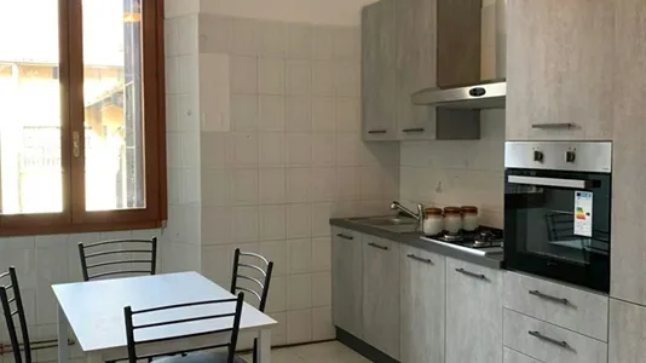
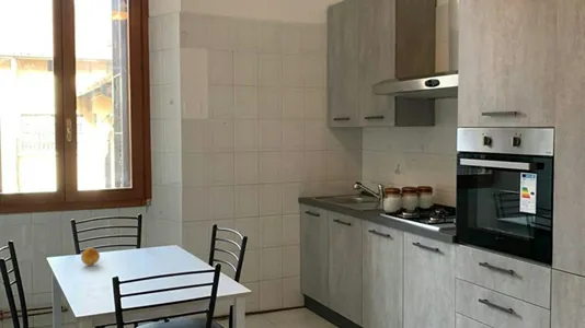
+ fruit [80,247,101,267]
